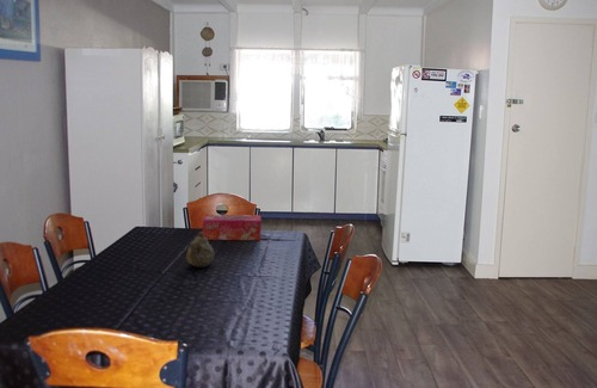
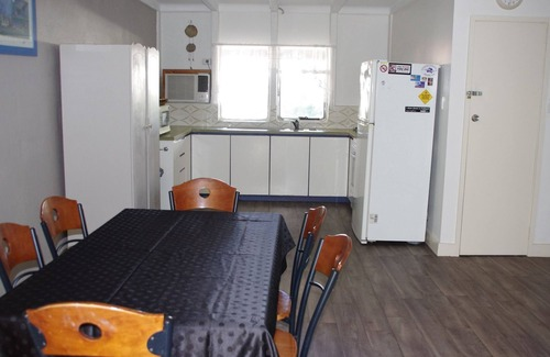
- tissue box [202,214,261,241]
- teapot [185,232,215,269]
